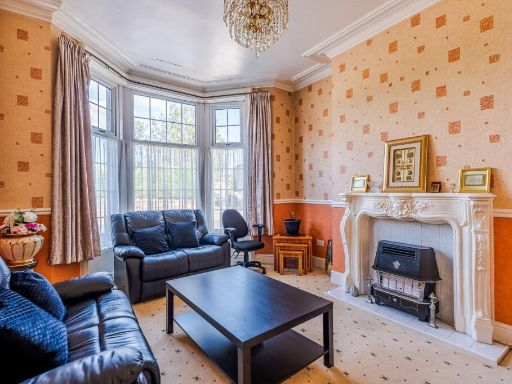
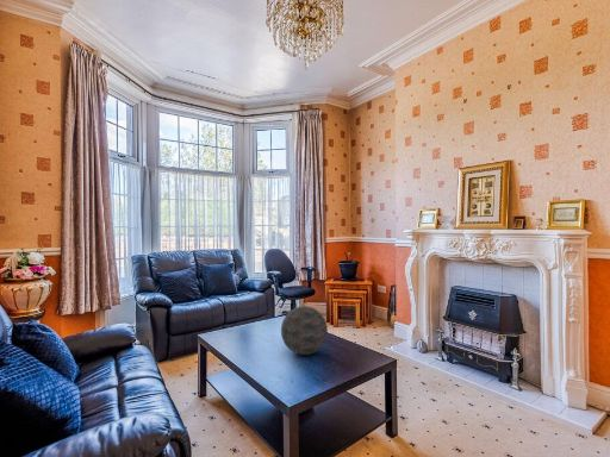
+ decorative orb [280,305,329,356]
